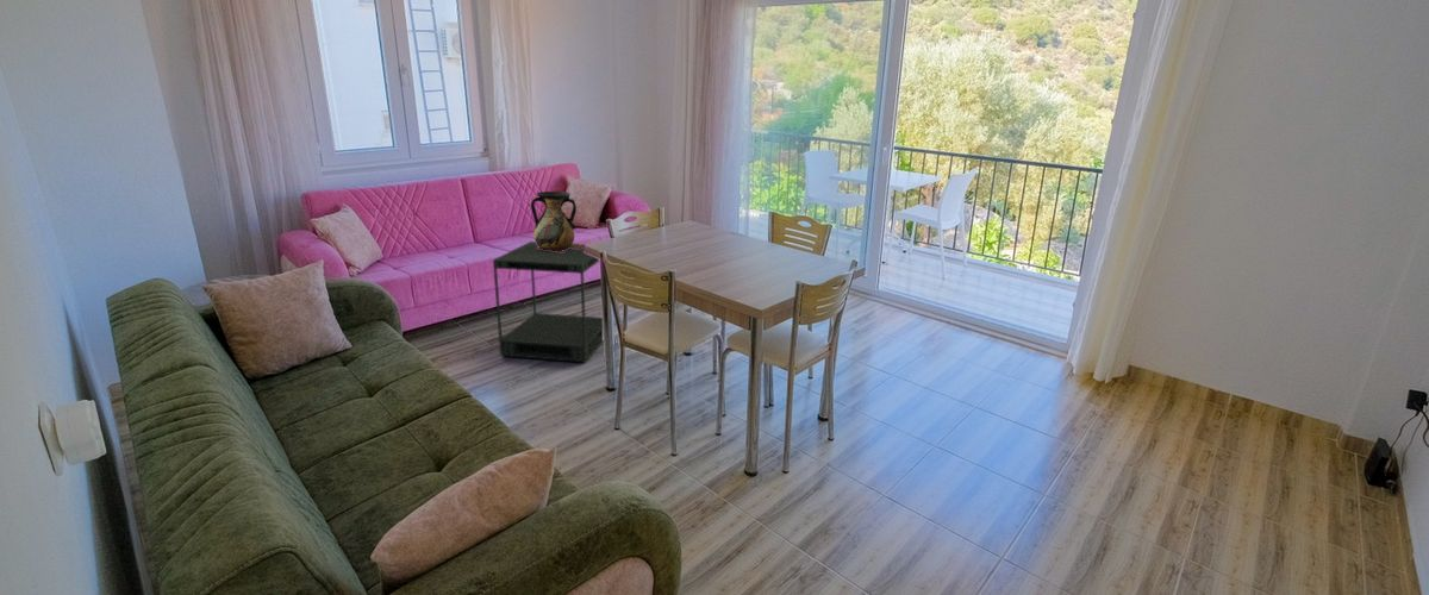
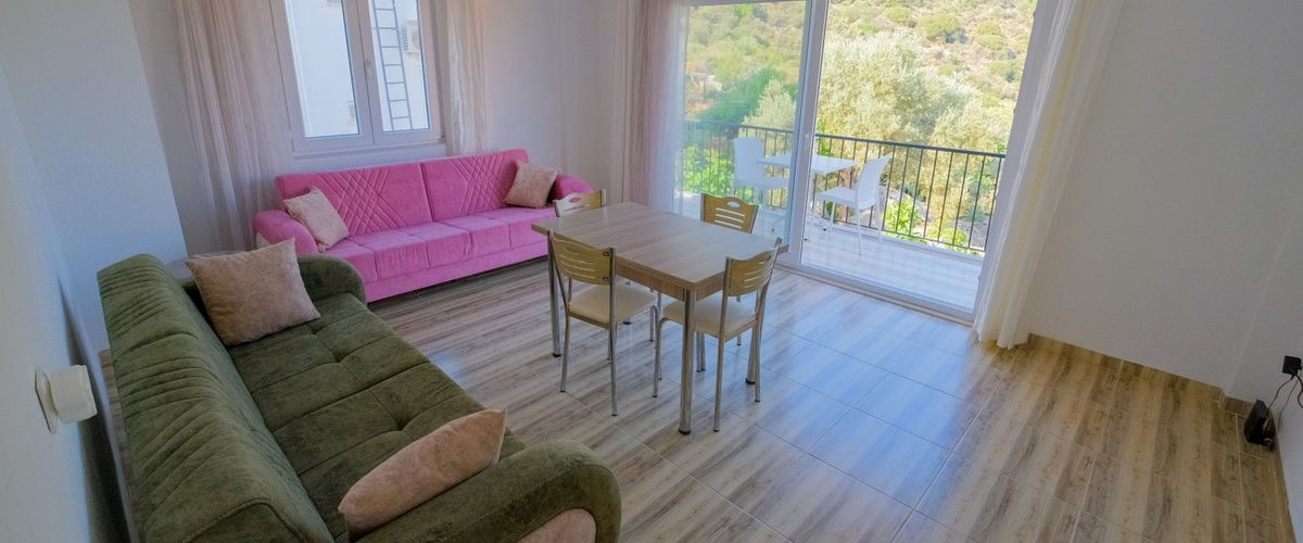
- vase [530,190,586,252]
- side table [492,240,605,363]
